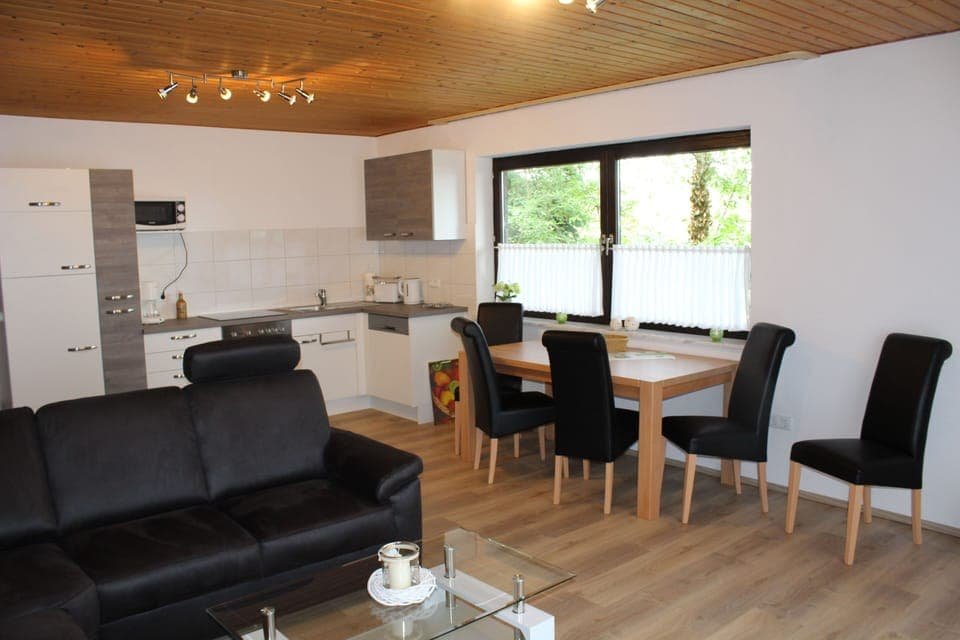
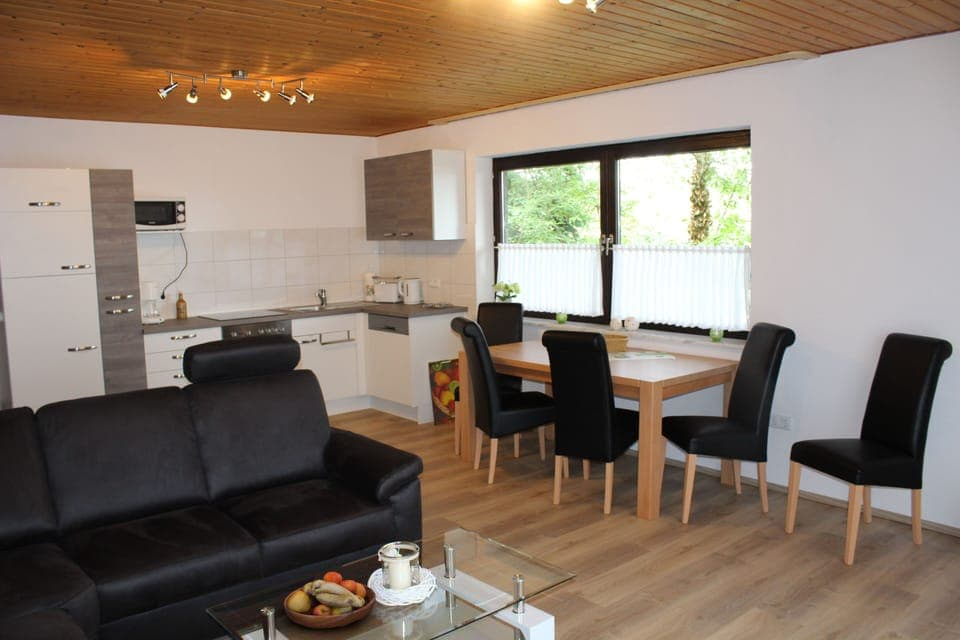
+ fruit bowl [282,571,377,630]
